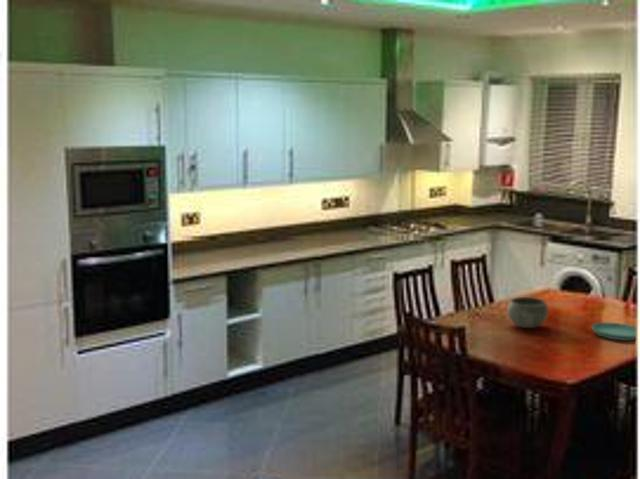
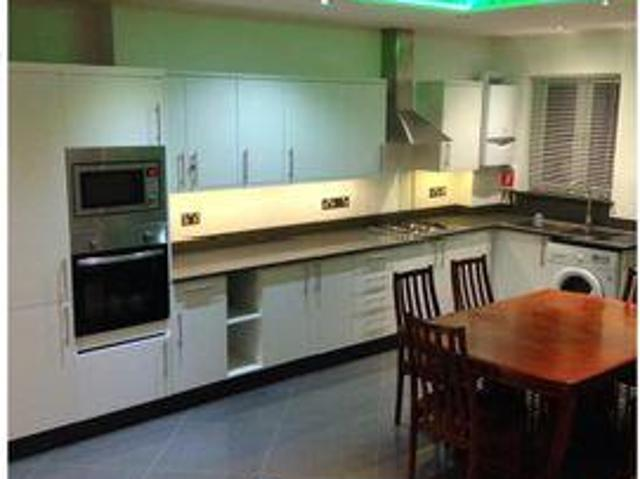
- bowl [506,296,549,329]
- saucer [591,322,637,342]
